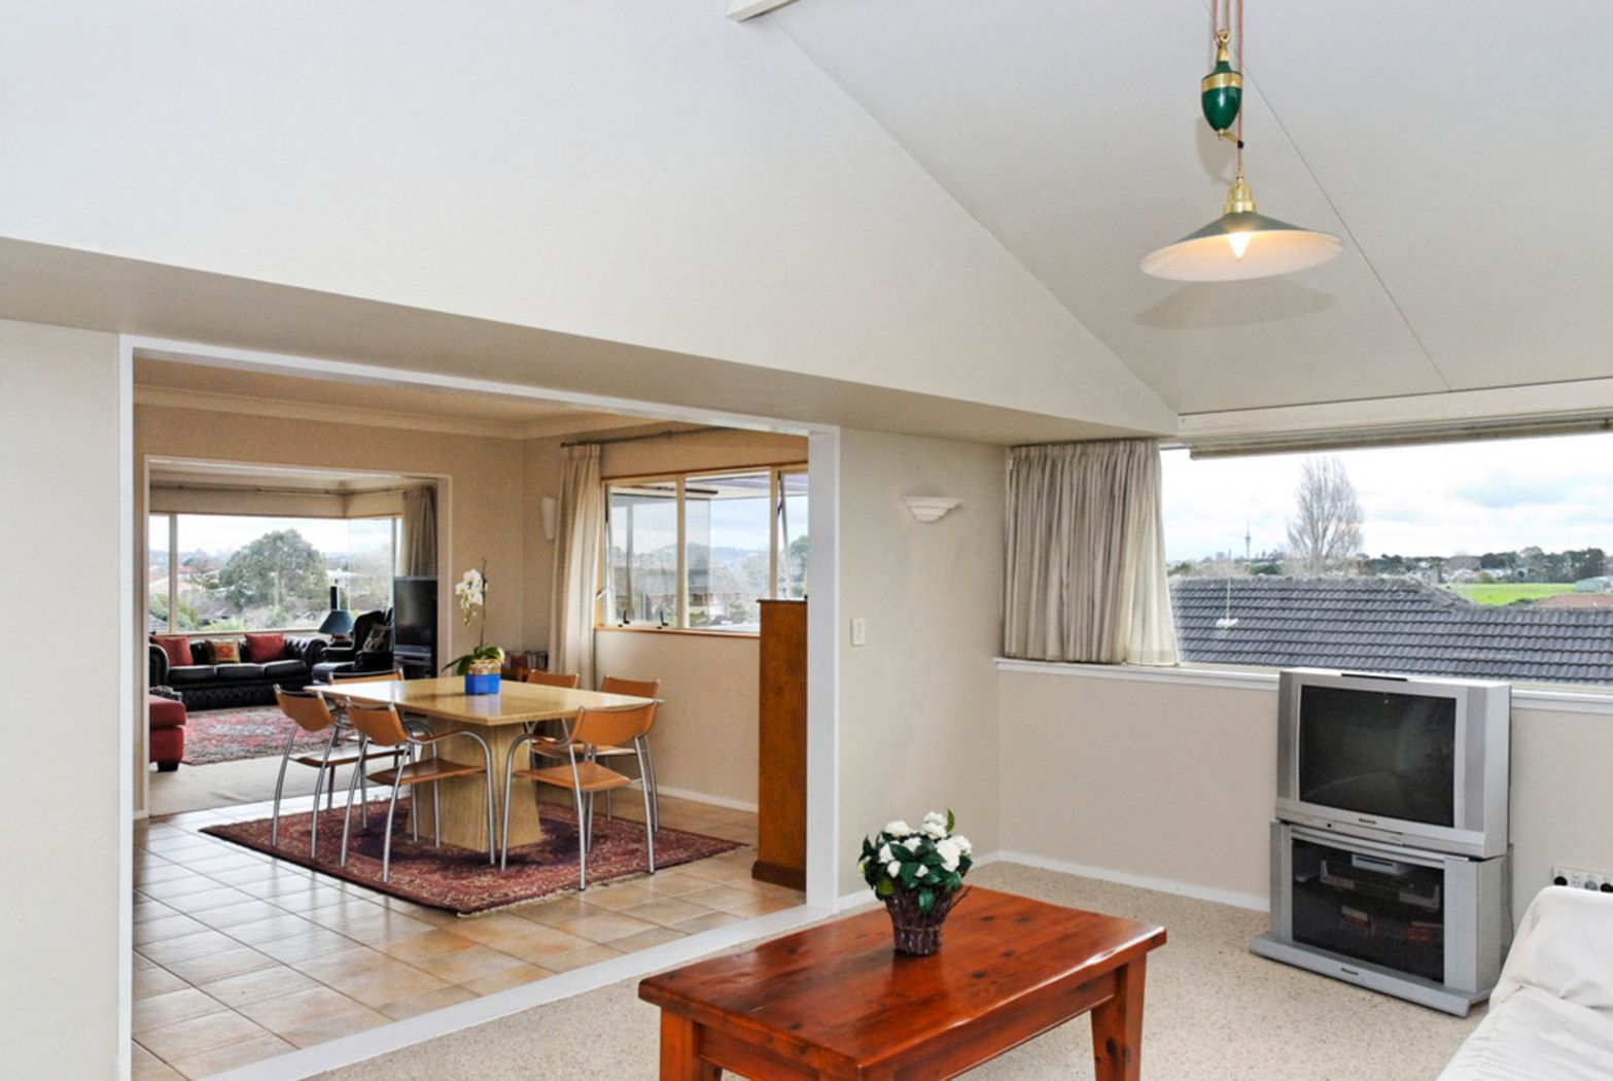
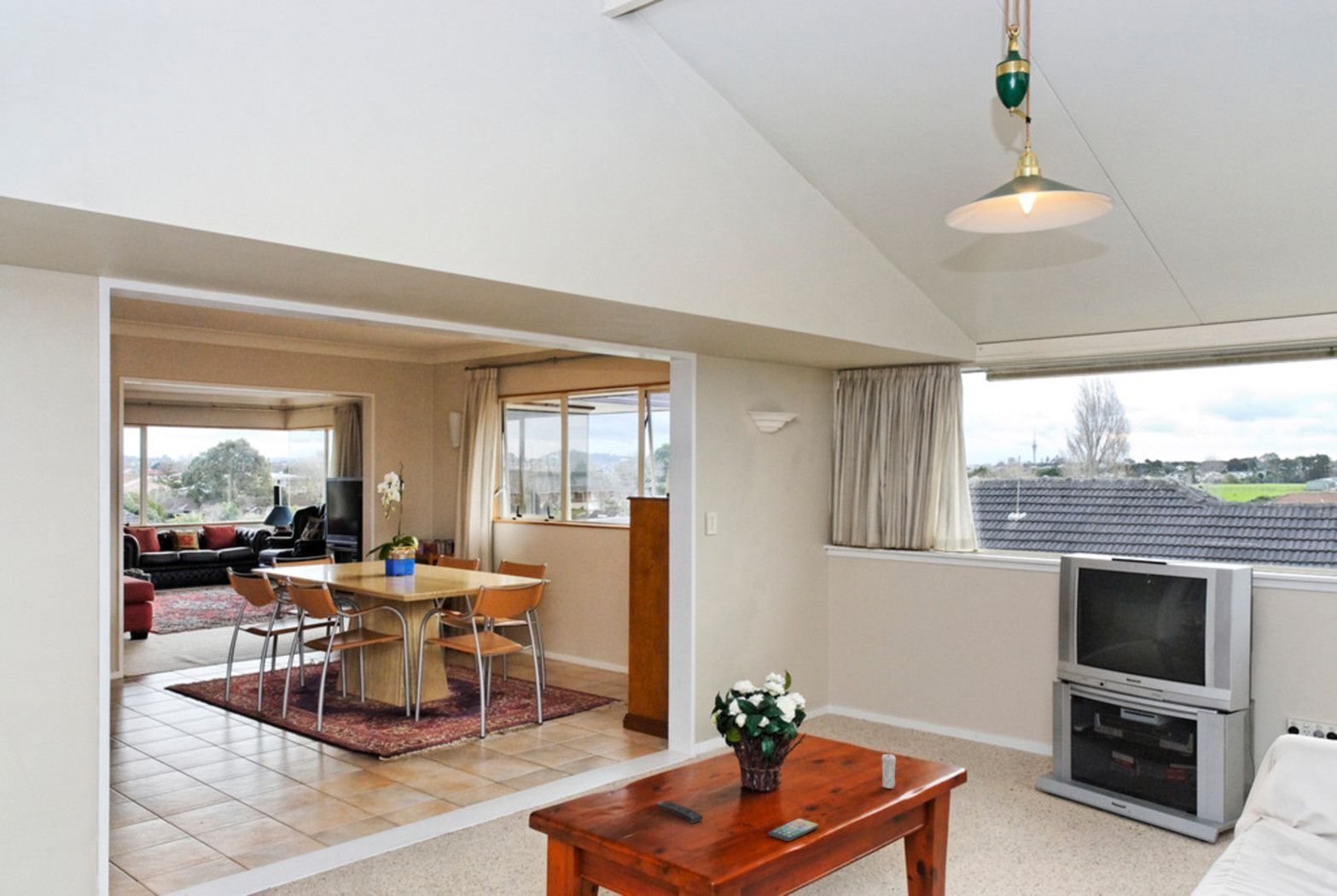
+ smartphone [768,817,820,842]
+ candle [881,749,897,789]
+ remote control [656,800,704,824]
